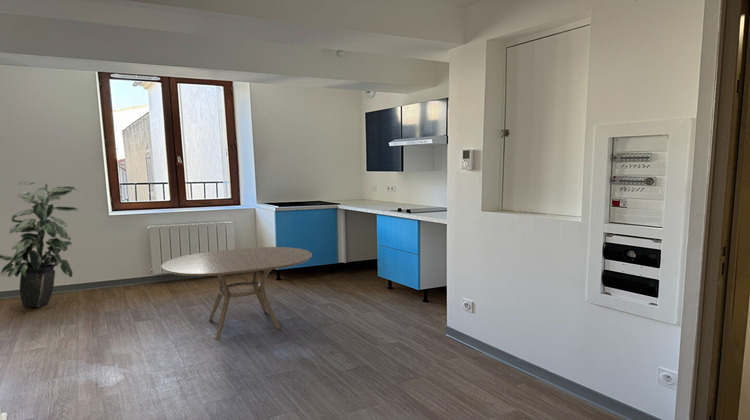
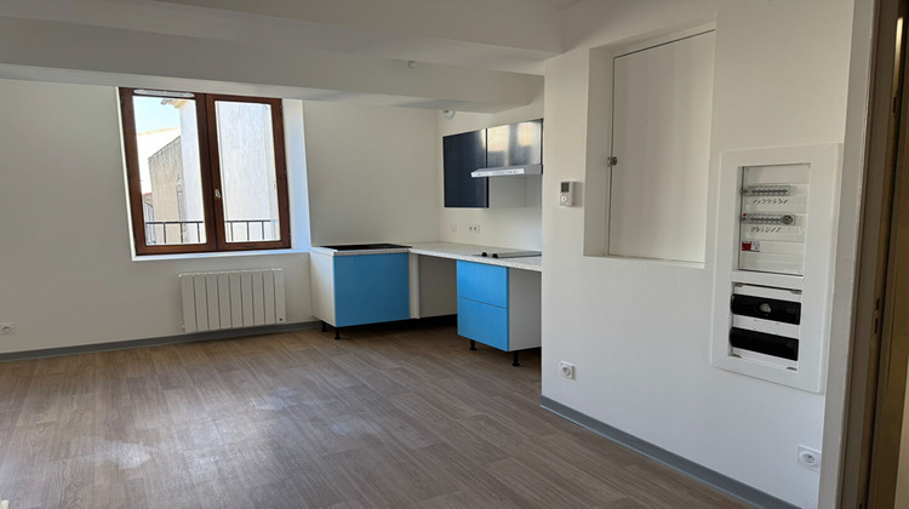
- indoor plant [0,180,79,309]
- dining table [160,246,313,341]
